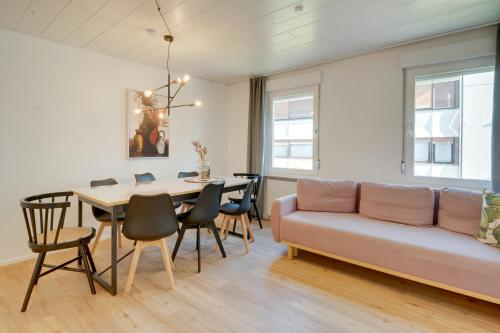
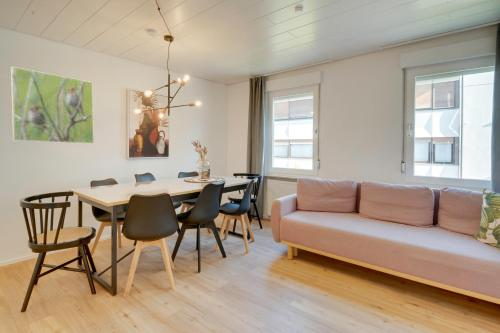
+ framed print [10,66,95,144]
